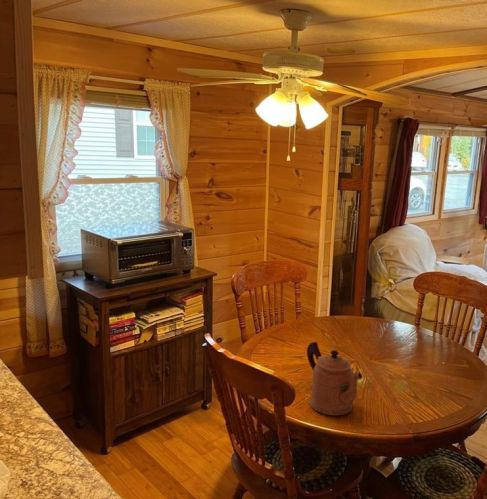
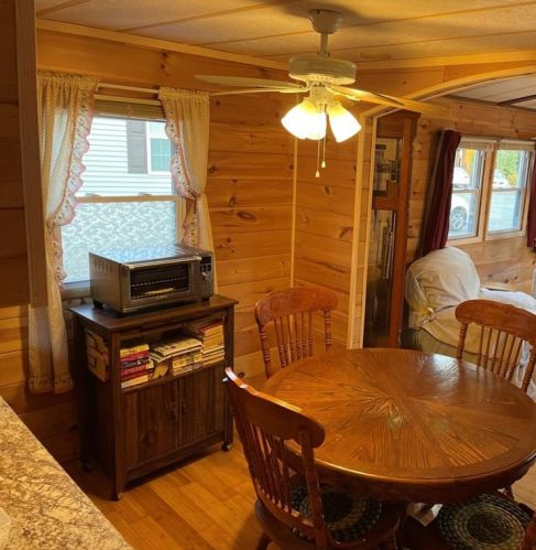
- coffeepot [306,341,363,416]
